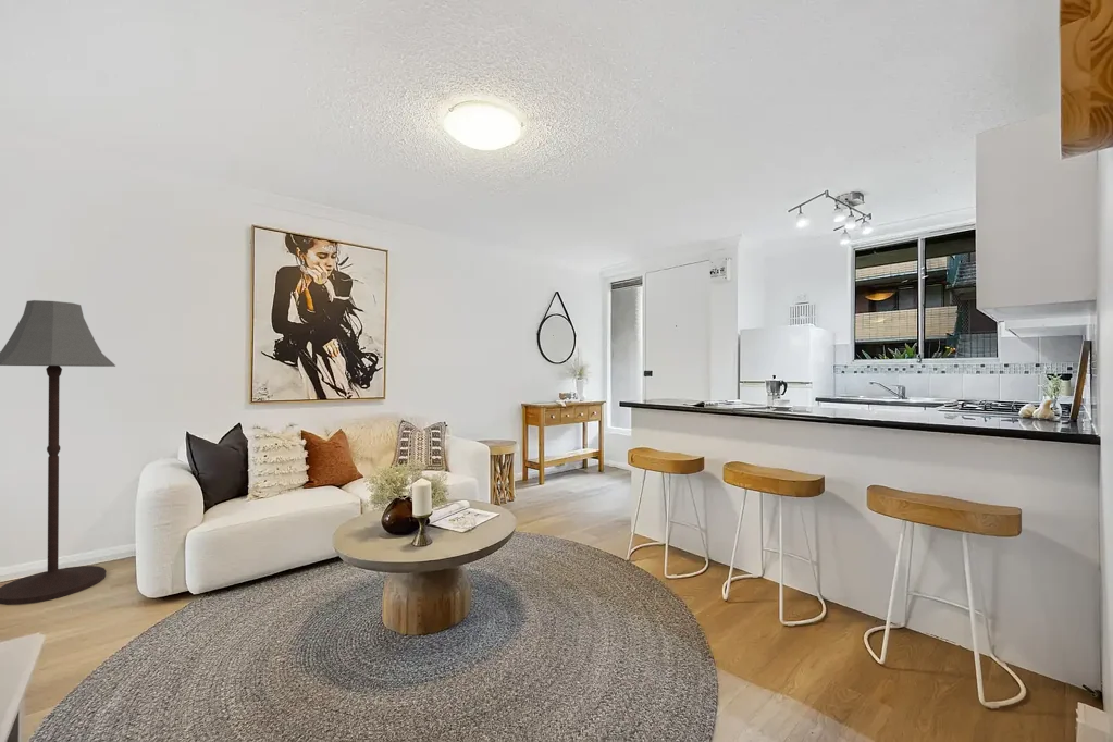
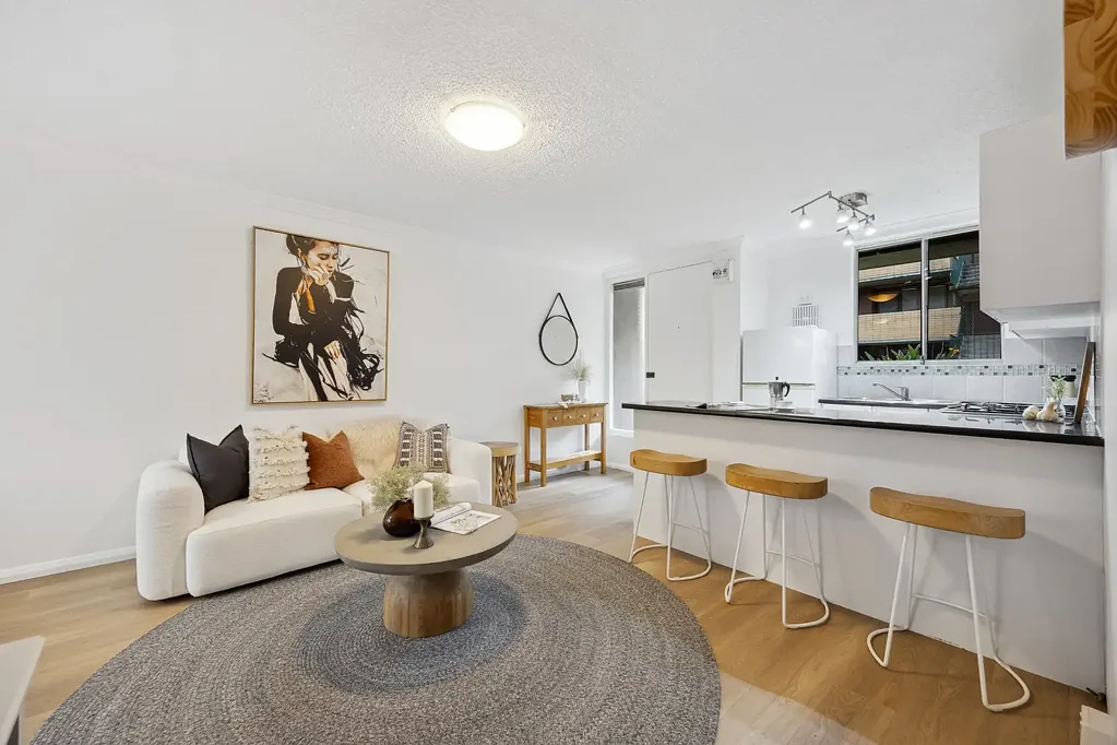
- floor lamp [0,299,116,606]
